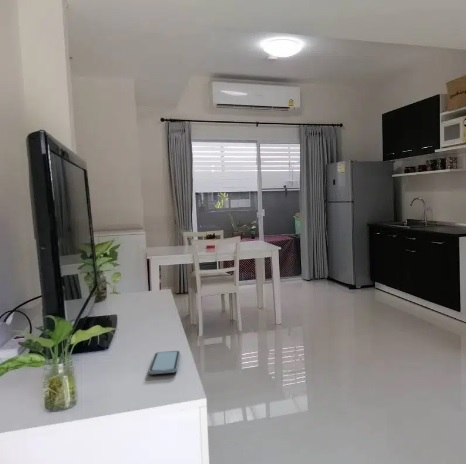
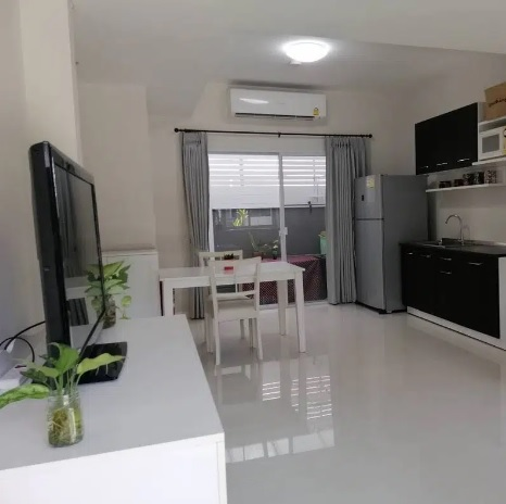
- smartphone [148,350,181,375]
